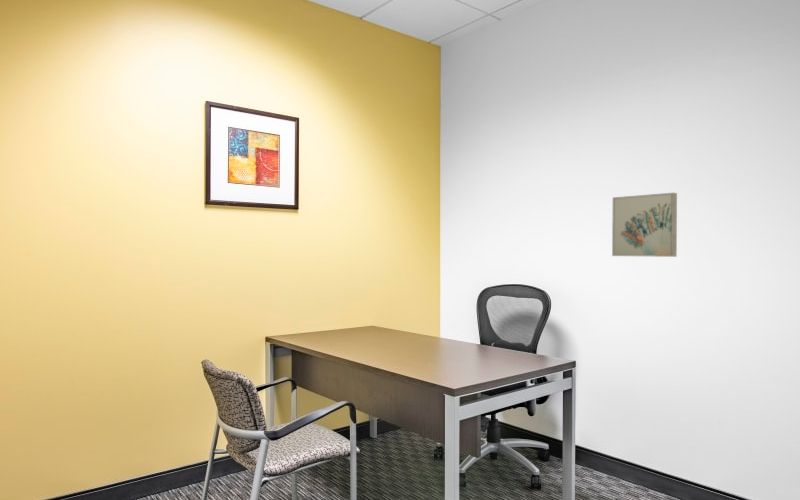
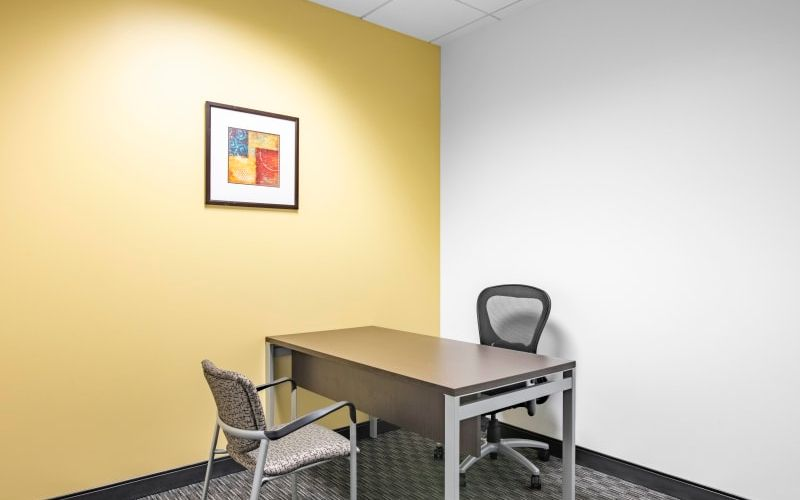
- wall art [611,192,678,258]
